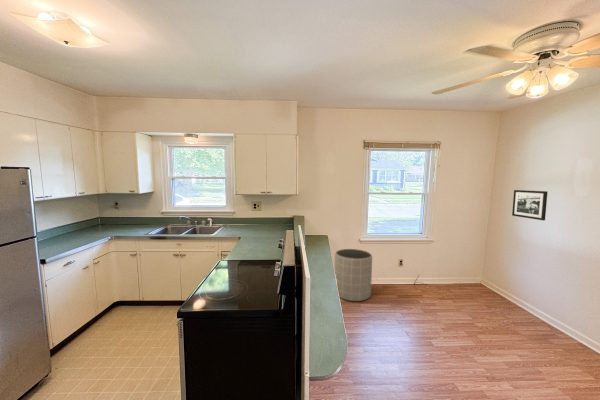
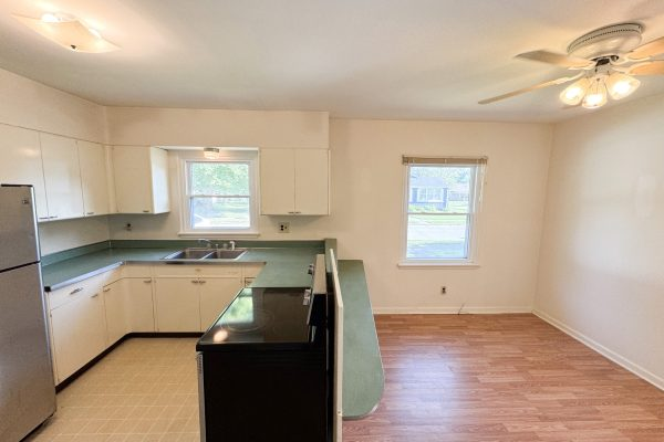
- picture frame [511,189,549,221]
- trash can [333,248,373,302]
